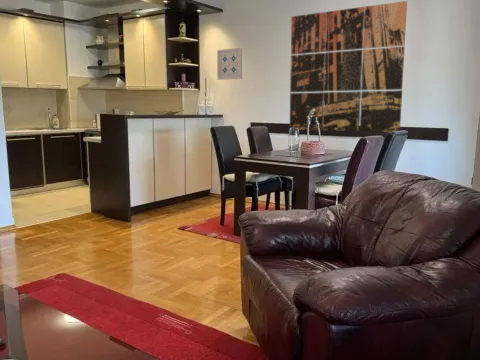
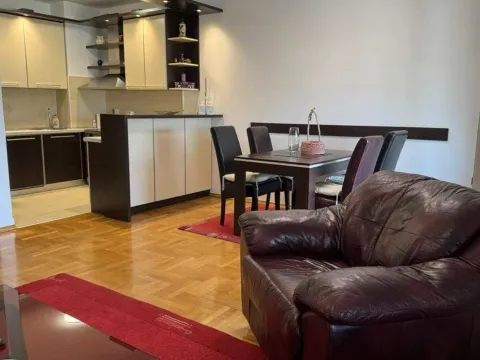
- wall art [216,47,243,81]
- wall art [289,0,408,133]
